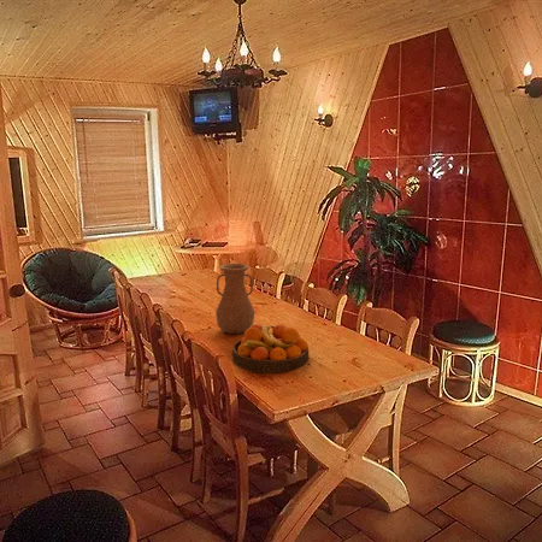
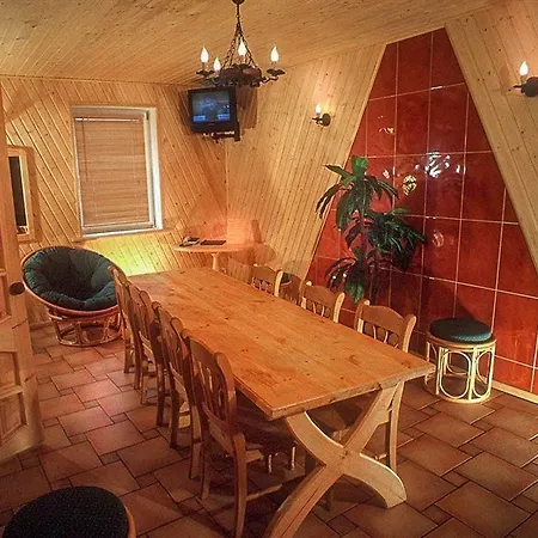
- fruit bowl [230,323,310,375]
- vase [214,263,255,335]
